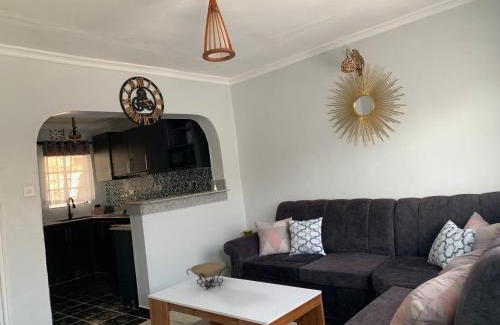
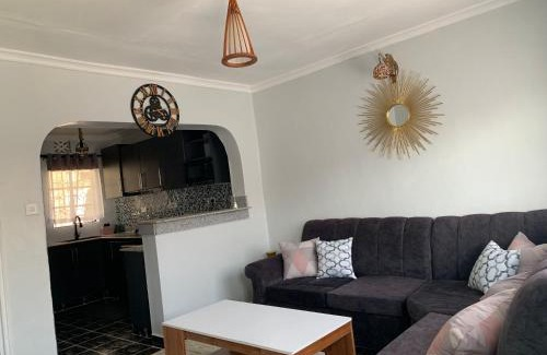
- decorative bowl [186,261,232,291]
